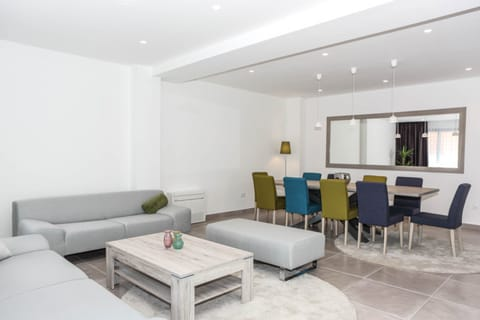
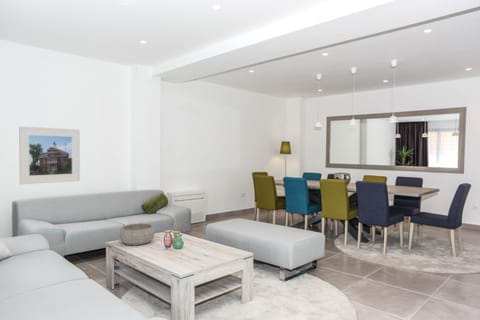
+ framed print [18,126,81,185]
+ decorative bowl [118,222,156,246]
